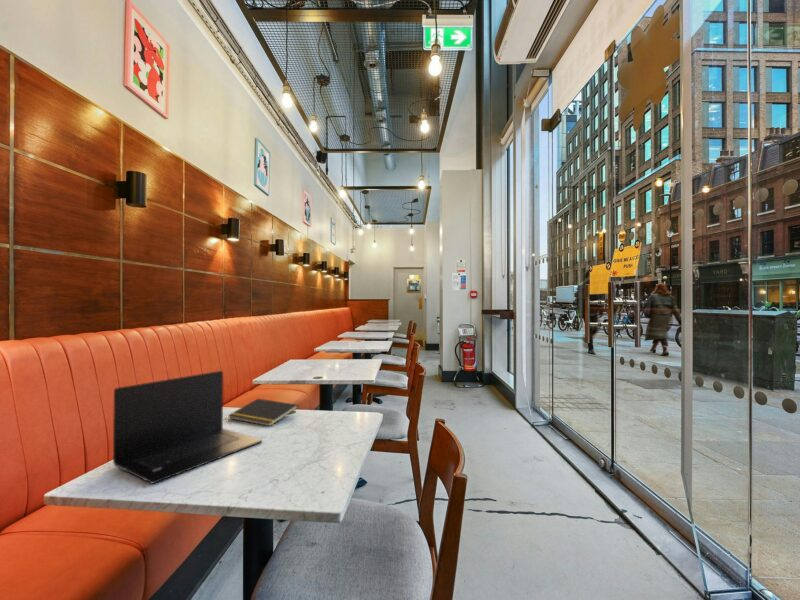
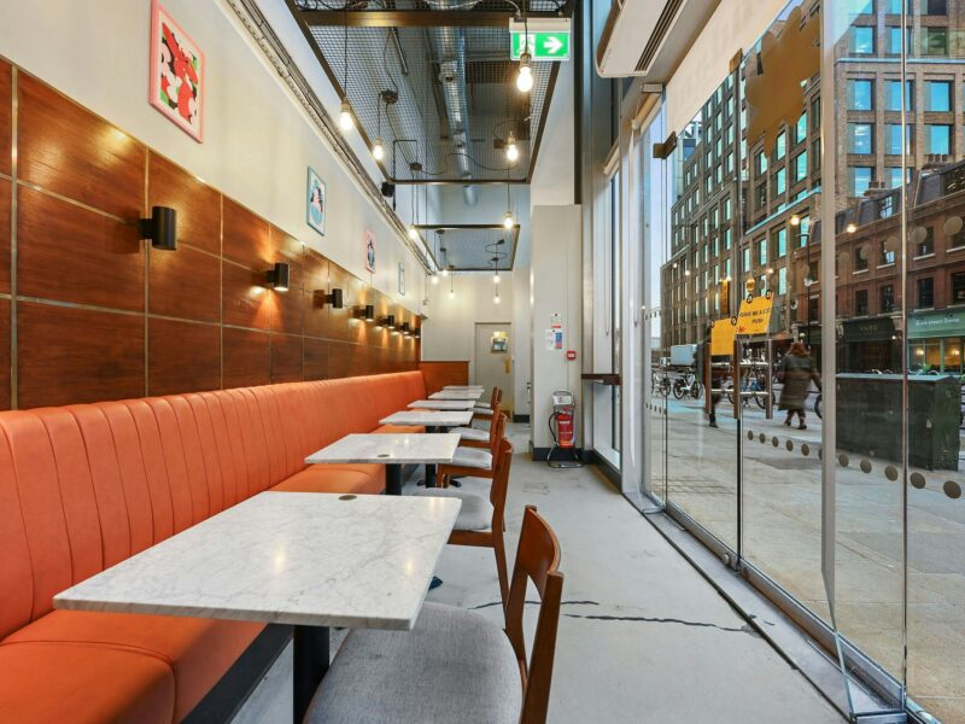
- laptop [112,370,263,484]
- notepad [227,398,299,427]
